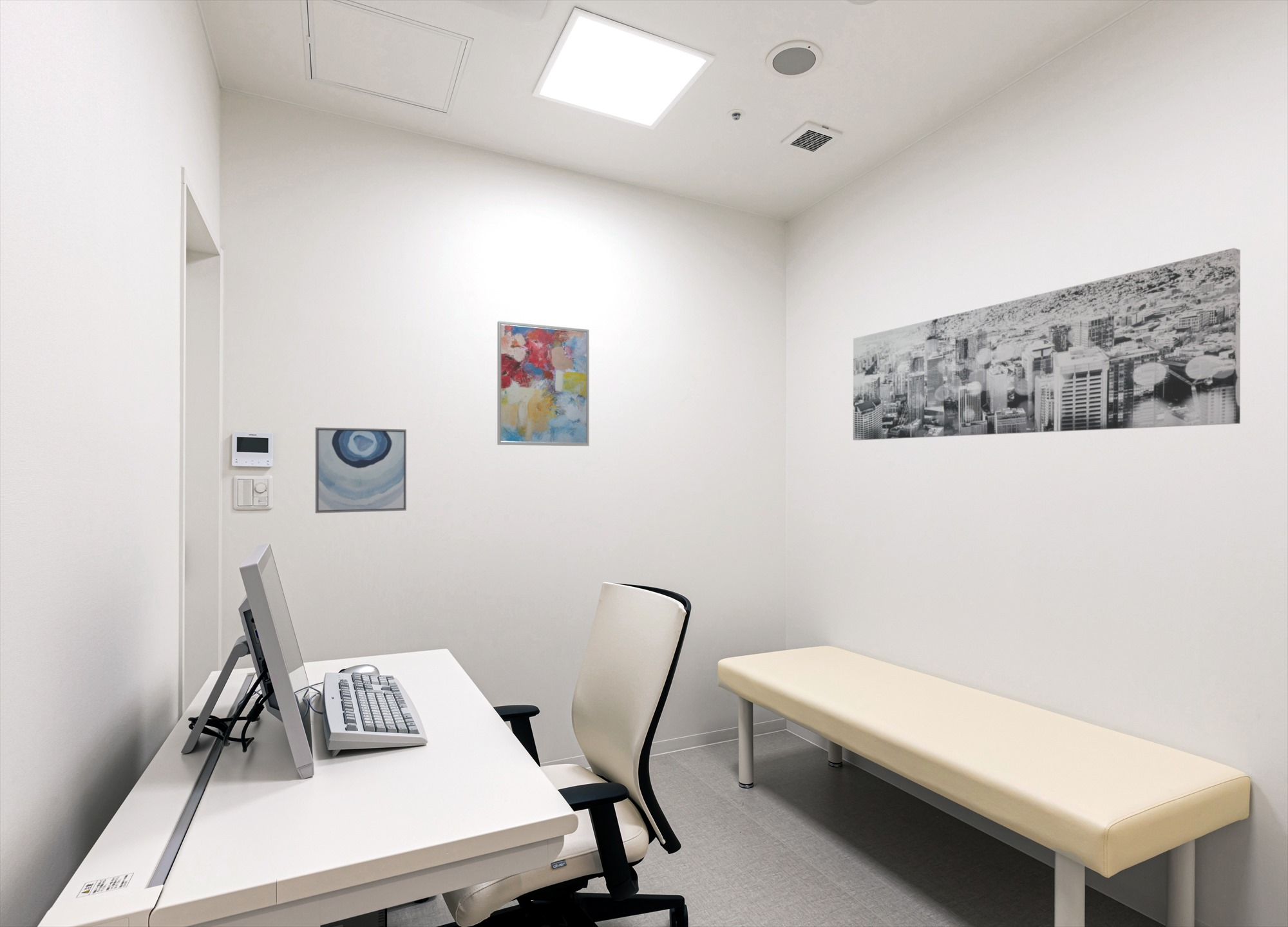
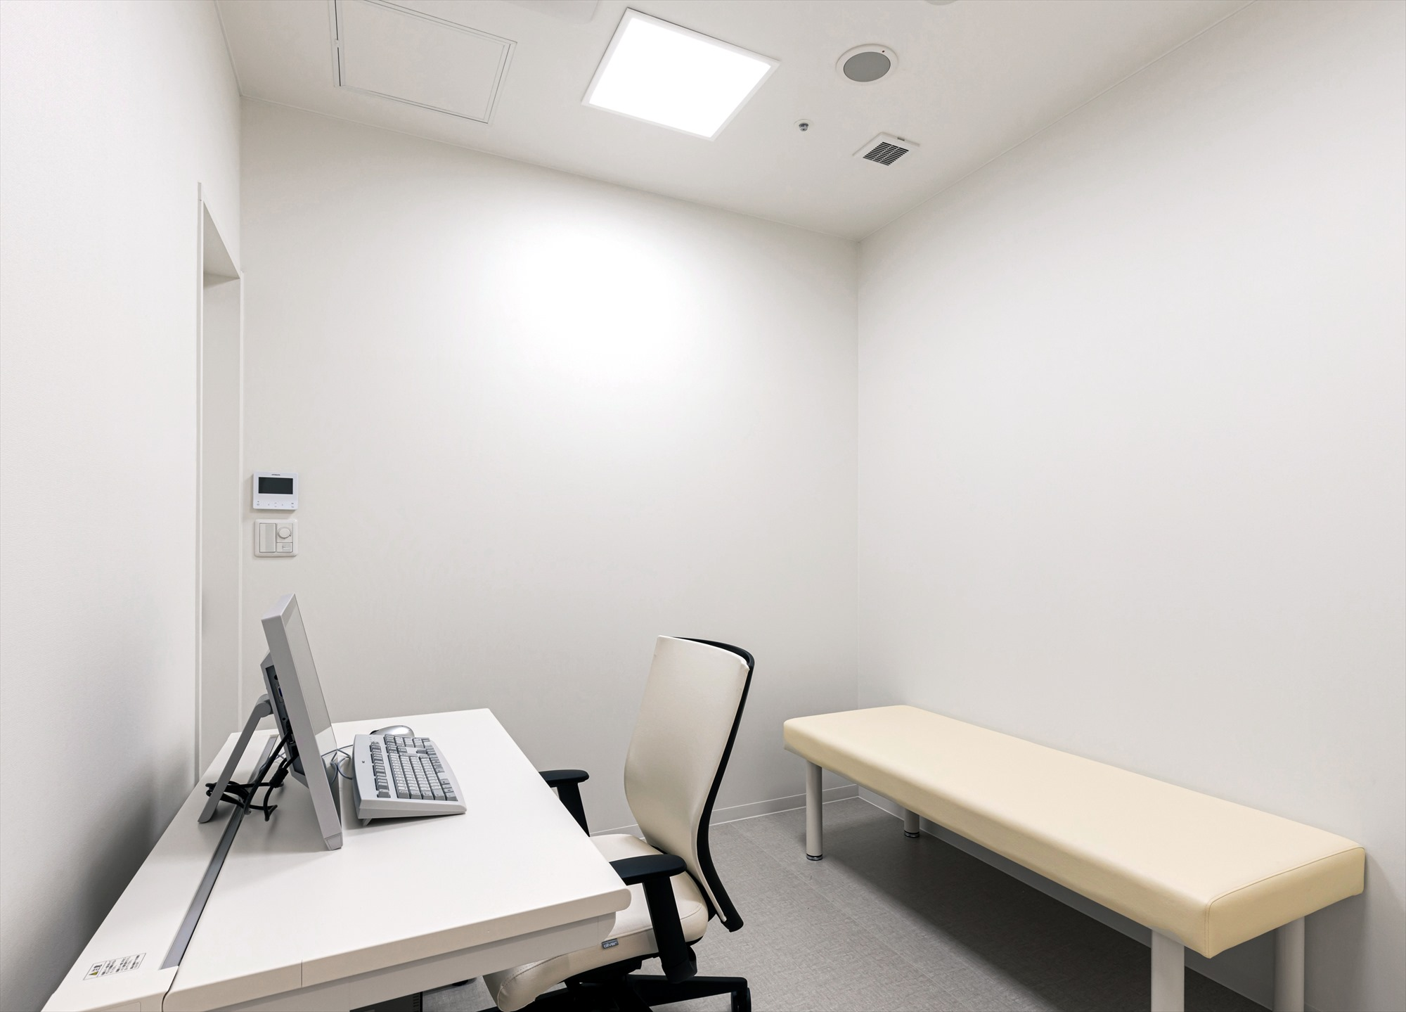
- wall art [853,247,1241,441]
- wall art [315,426,407,514]
- wall art [497,320,590,446]
